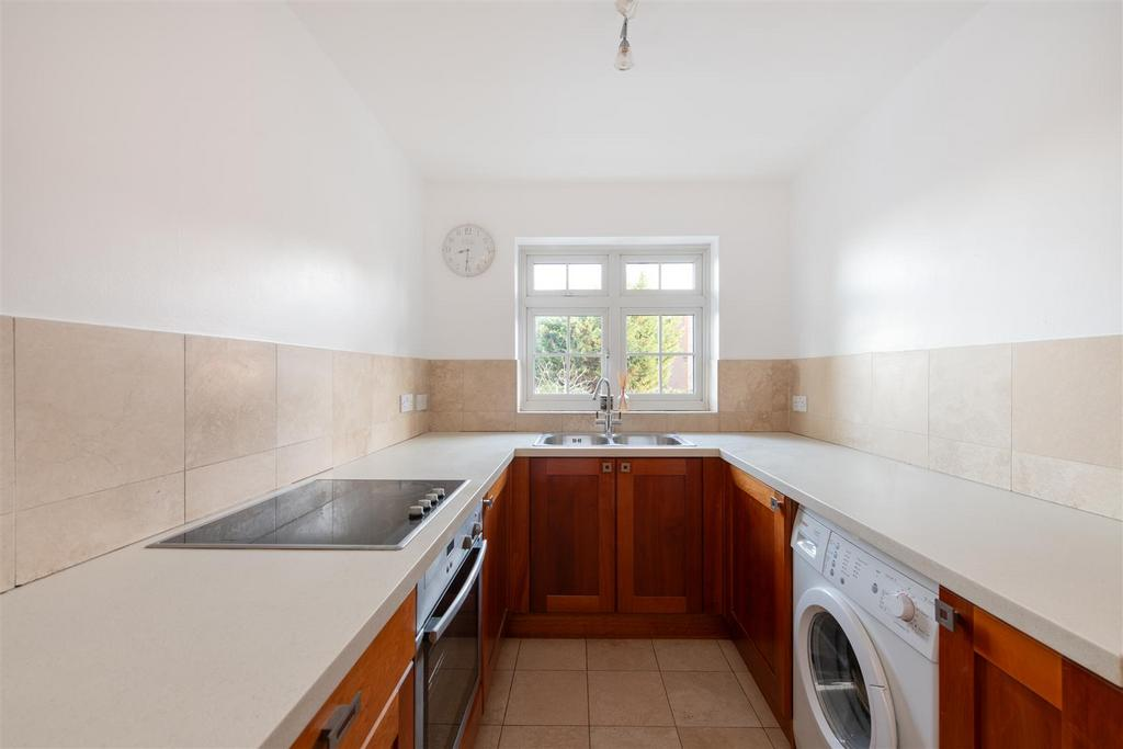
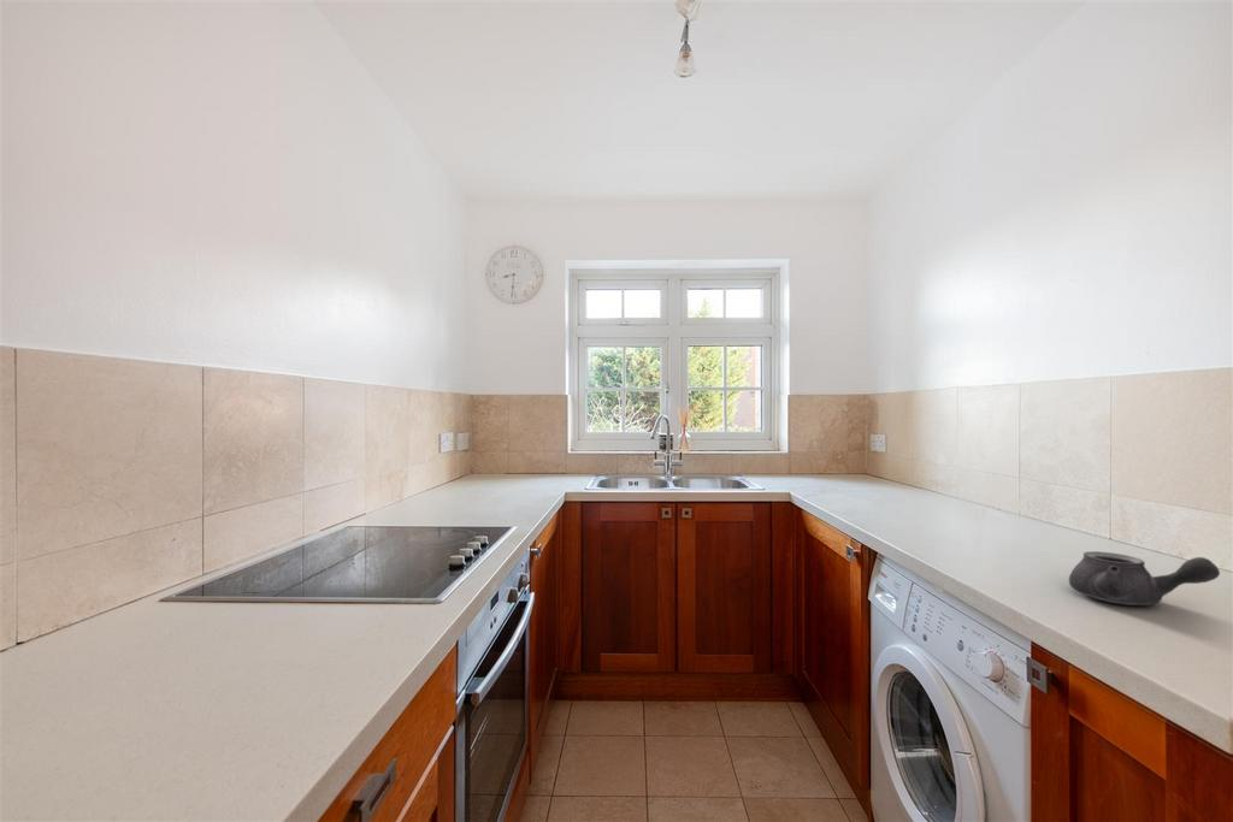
+ teapot [1068,550,1221,607]
